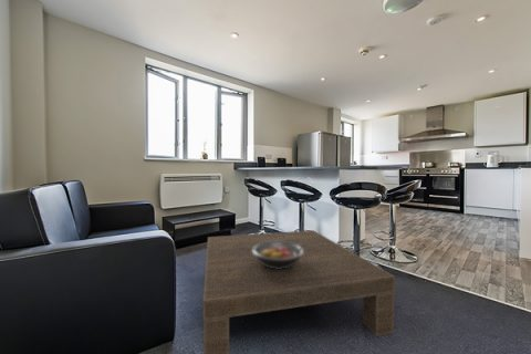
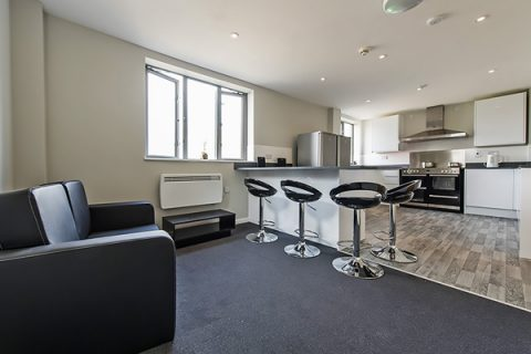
- coffee table [201,229,396,354]
- fruit bowl [253,241,303,269]
